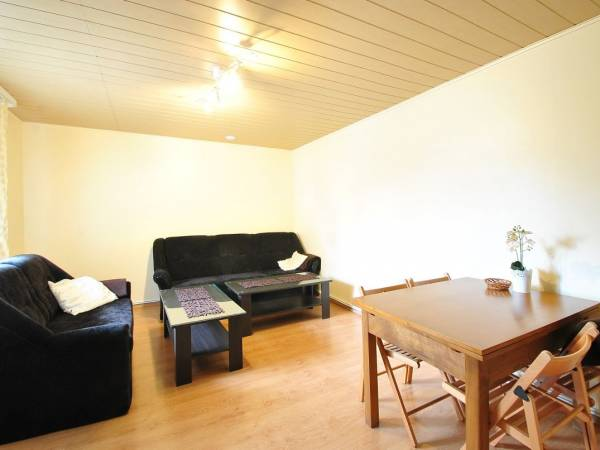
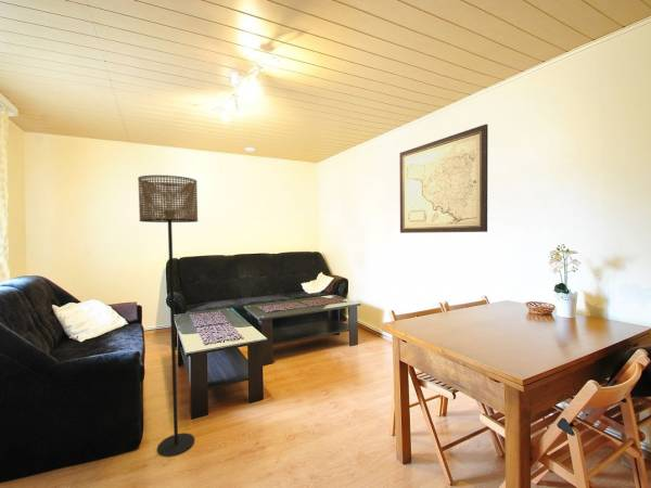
+ wall art [398,124,489,234]
+ floor lamp [137,175,199,458]
